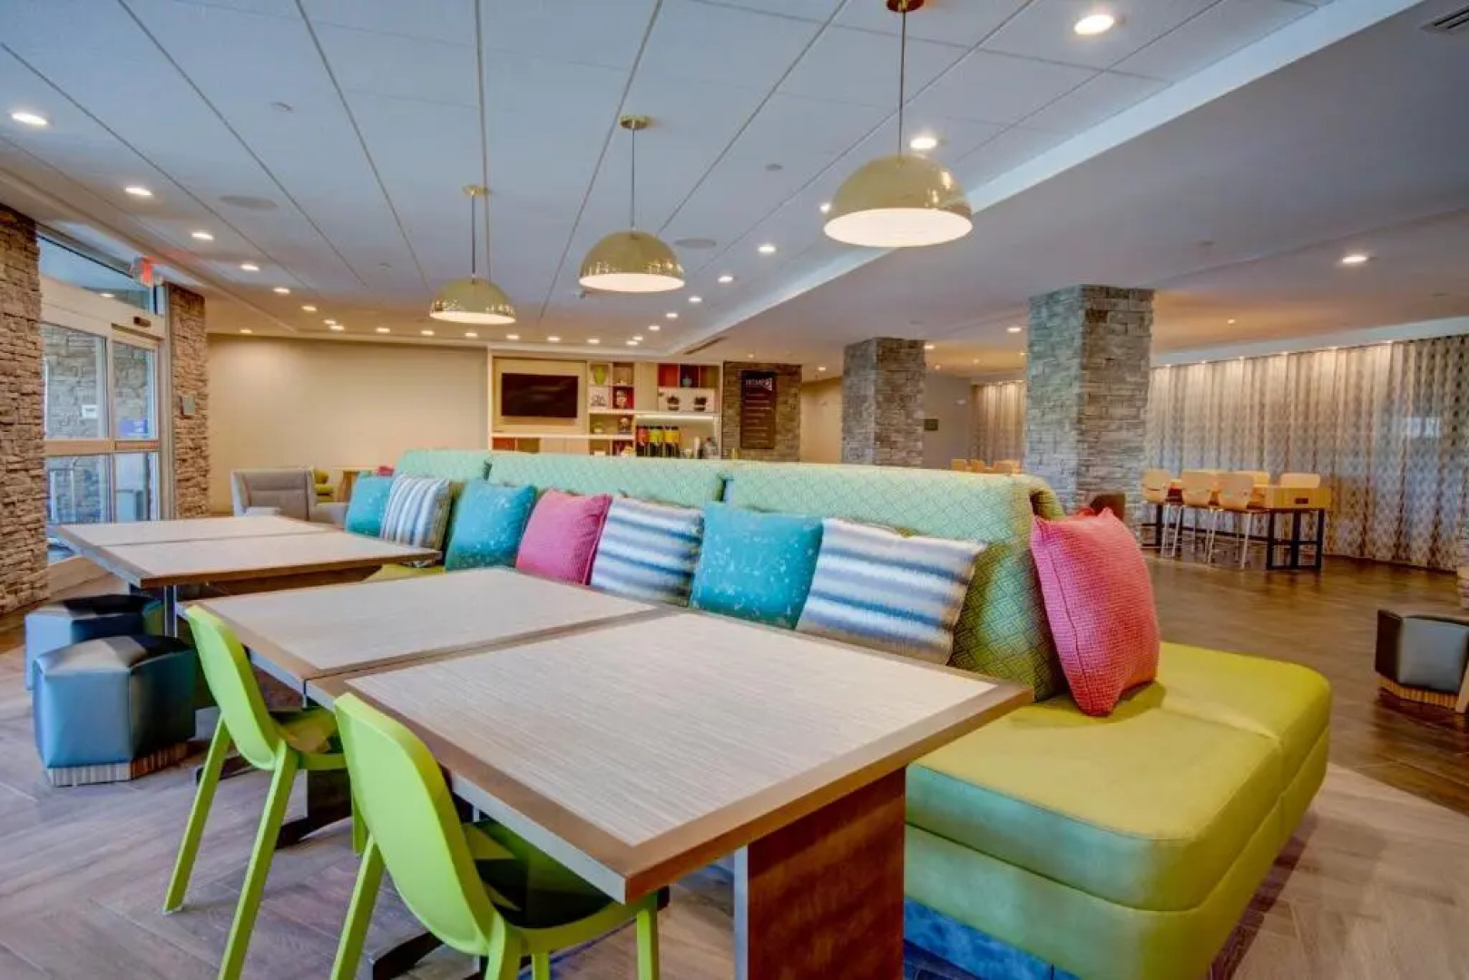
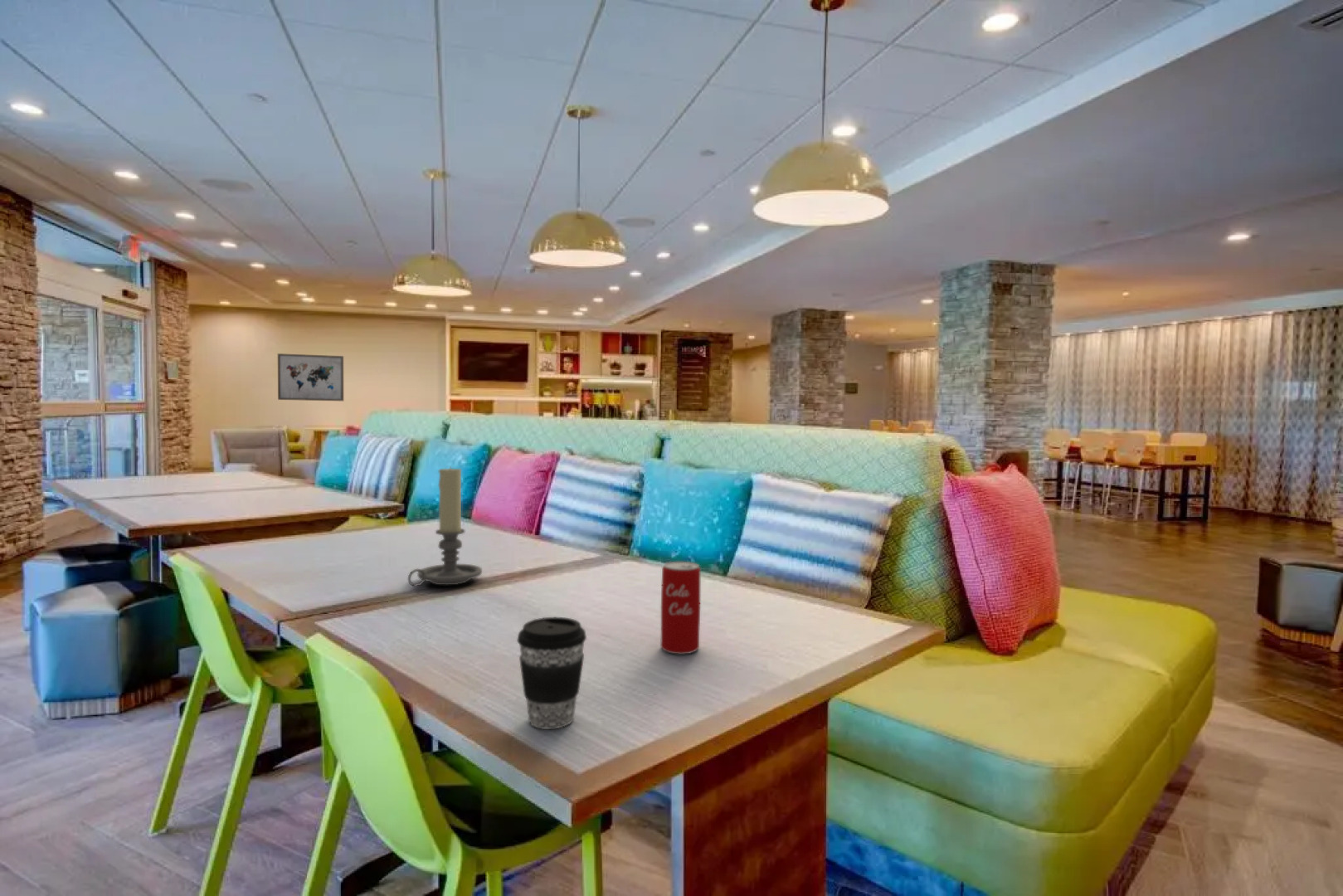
+ beverage can [659,561,701,655]
+ candle holder [407,465,483,587]
+ wall art [277,353,344,402]
+ coffee cup [516,616,587,730]
